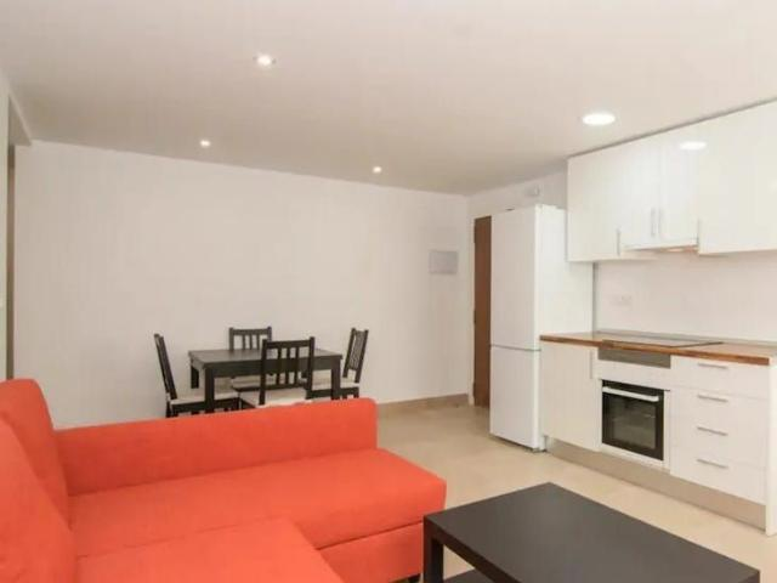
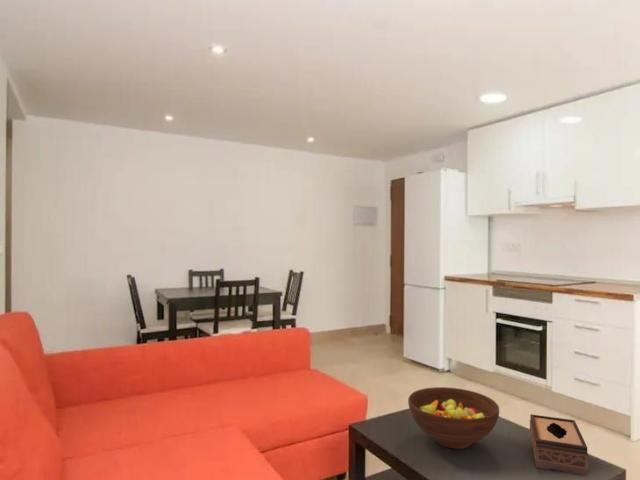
+ tissue box [529,413,589,477]
+ fruit bowl [407,386,500,450]
